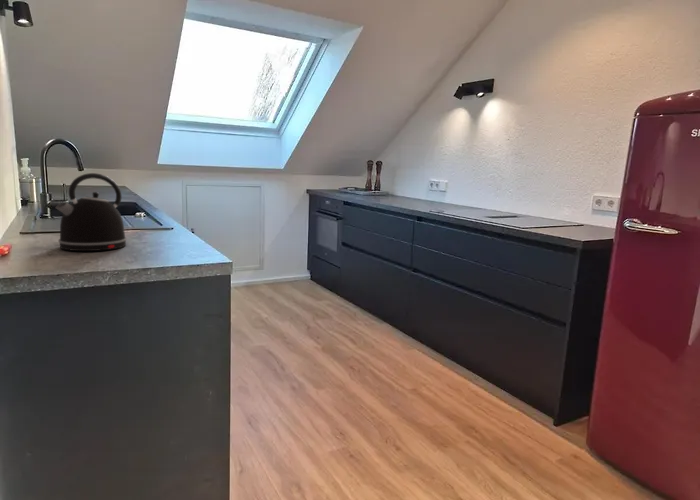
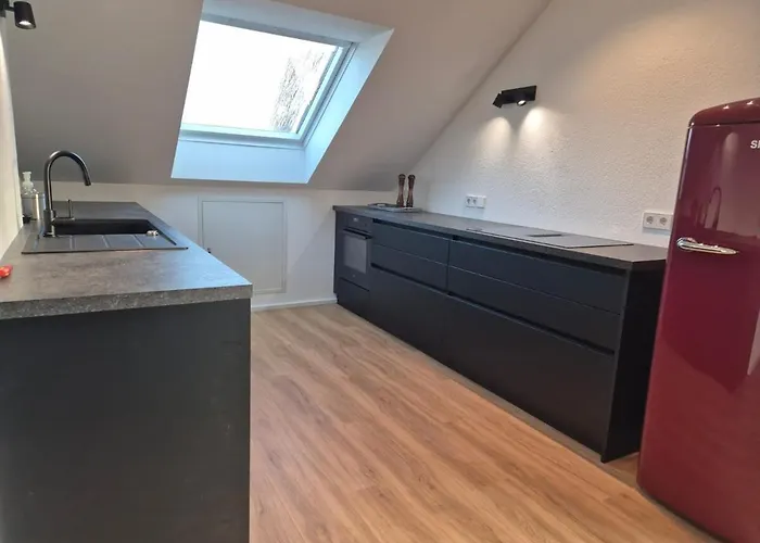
- kettle [55,172,128,252]
